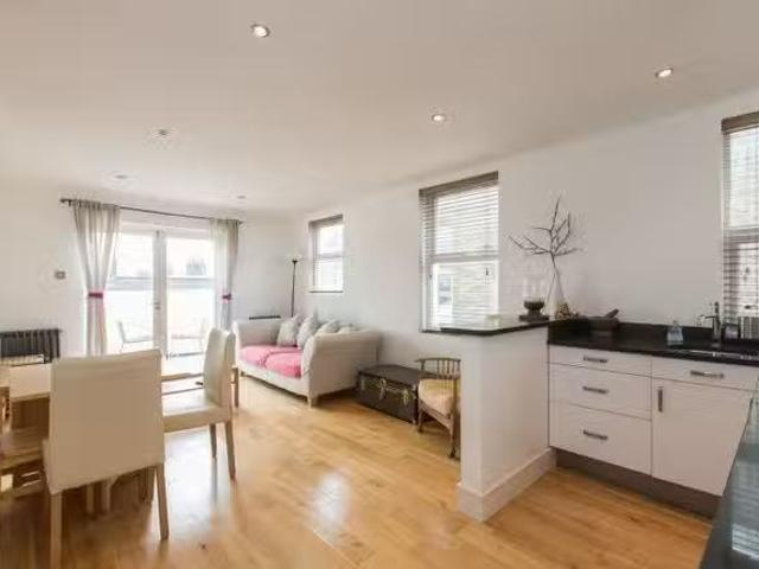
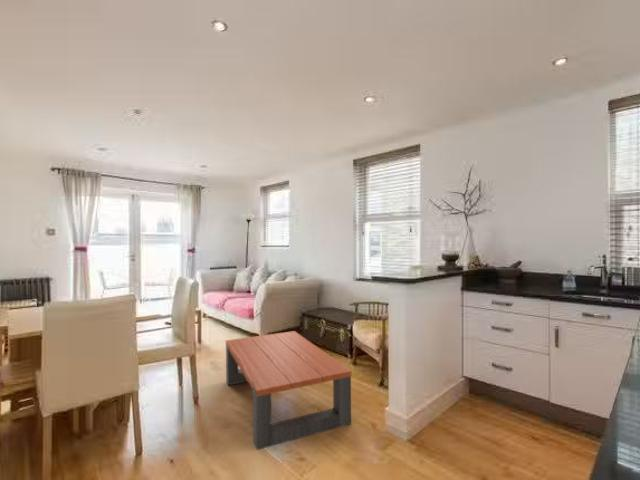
+ coffee table [225,330,352,451]
